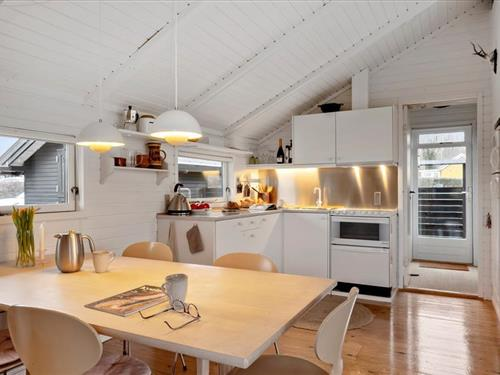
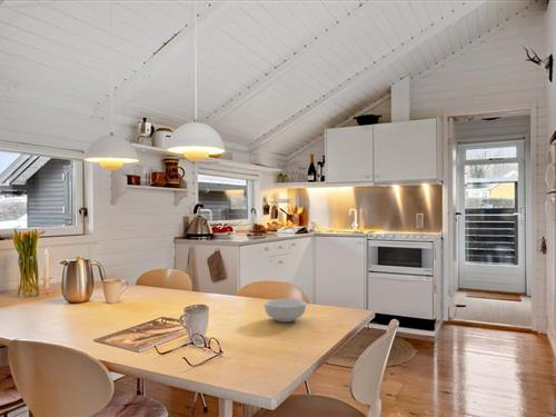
+ cereal bowl [264,298,307,322]
